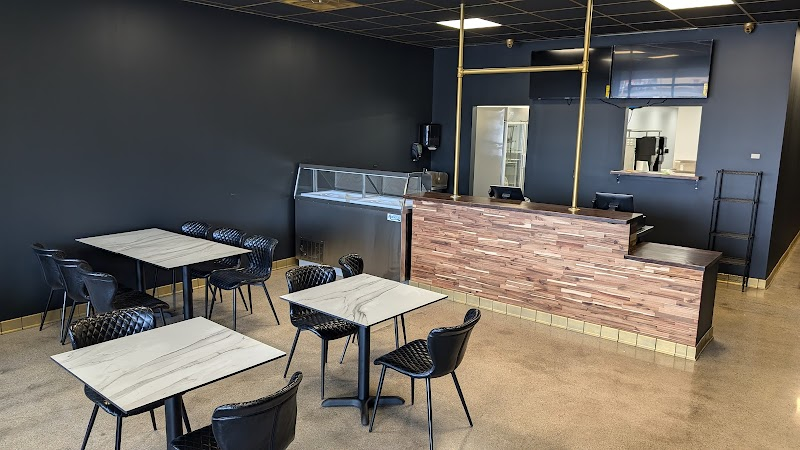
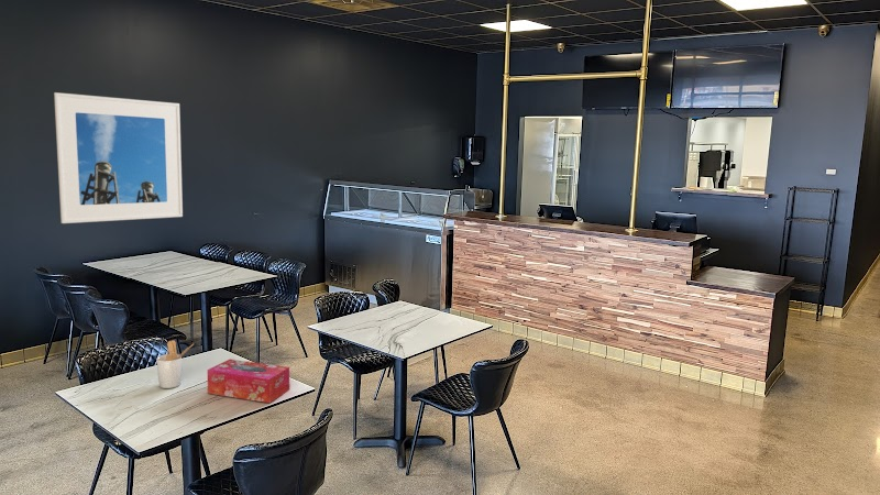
+ tissue box [206,358,290,404]
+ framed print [53,91,184,224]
+ utensil holder [156,339,195,389]
